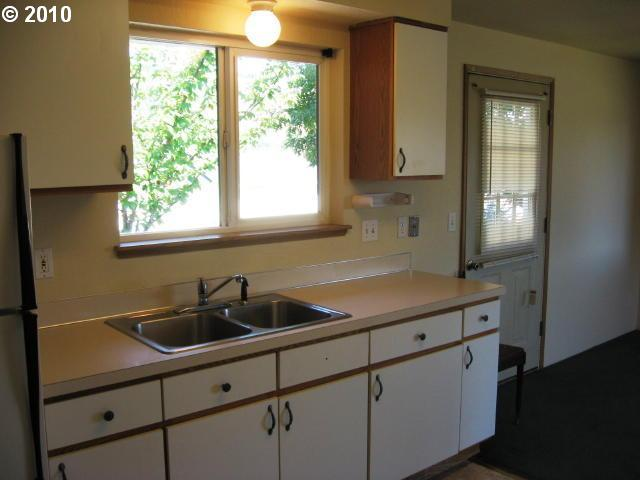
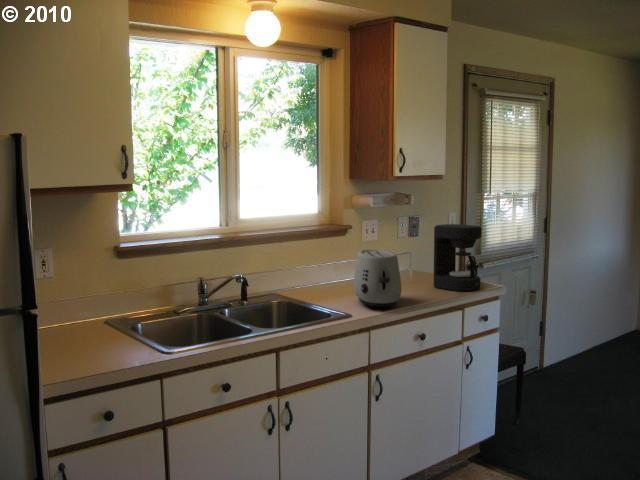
+ coffee maker [433,223,483,292]
+ toaster [353,248,402,309]
